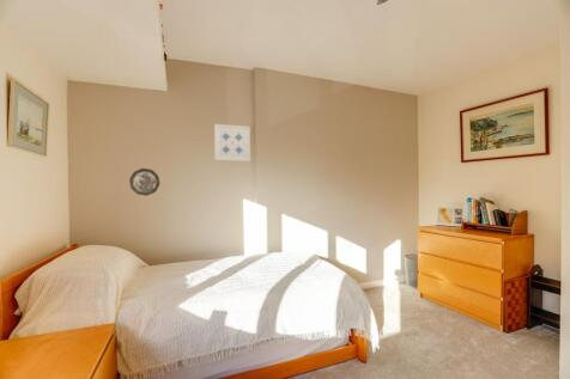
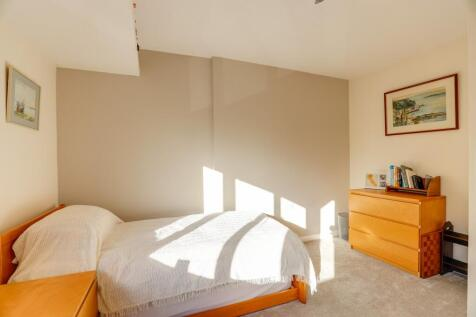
- decorative plate [128,167,160,197]
- wall art [213,123,251,163]
